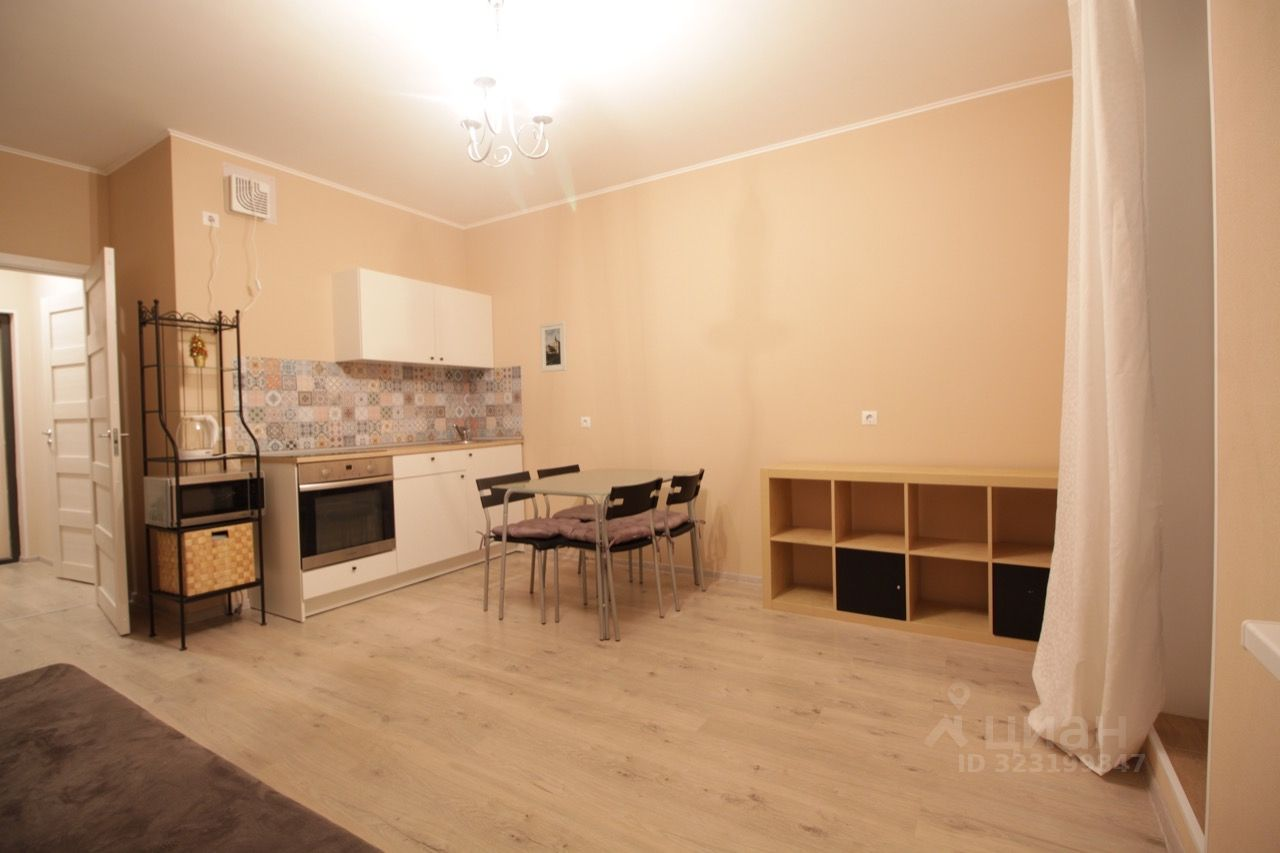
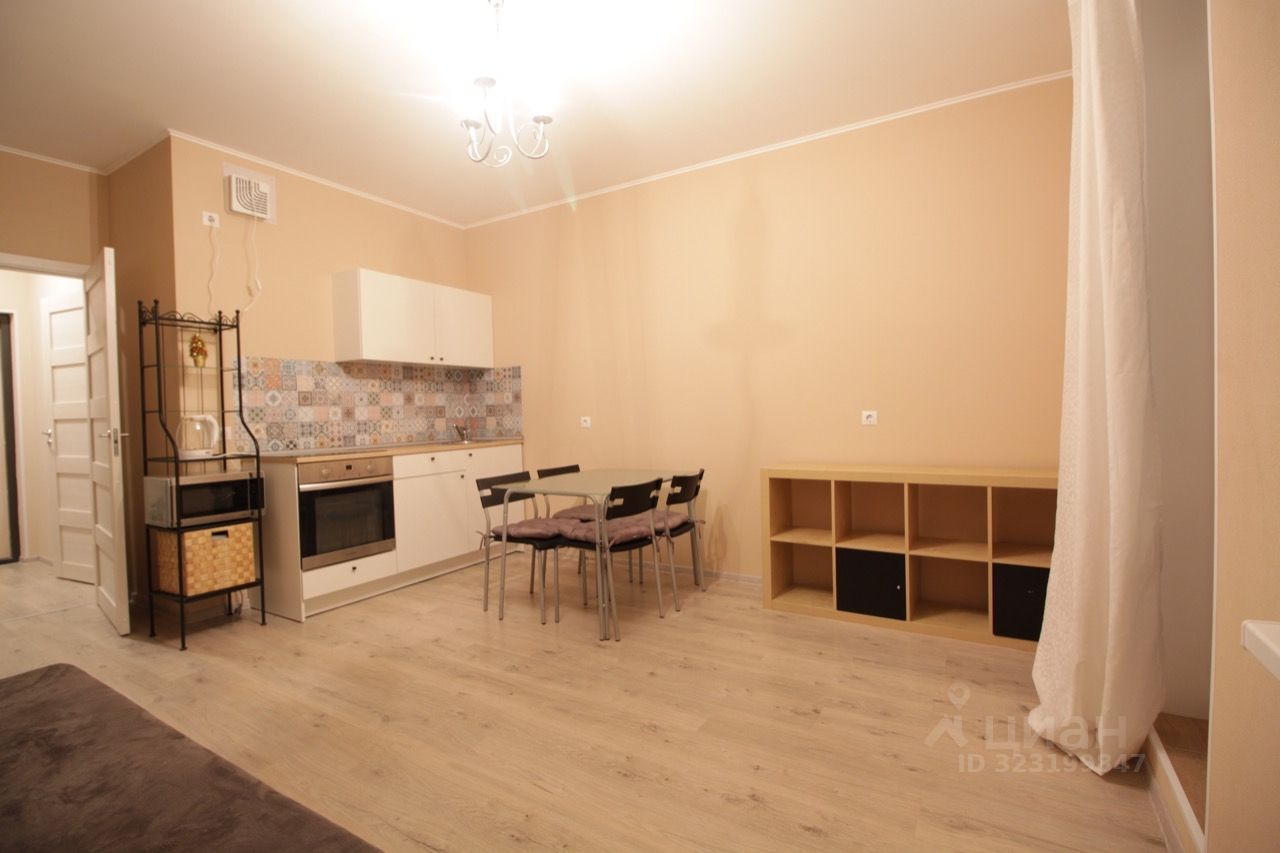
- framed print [539,320,568,373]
